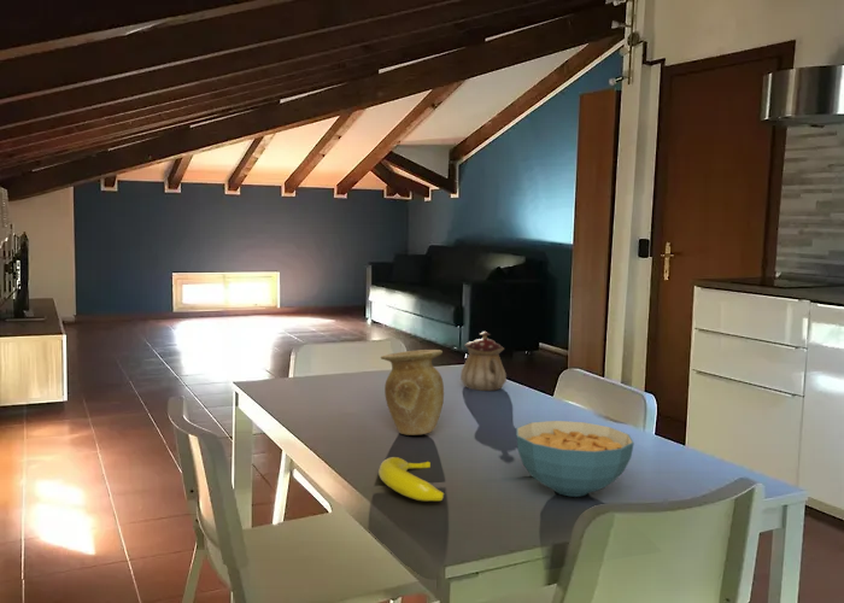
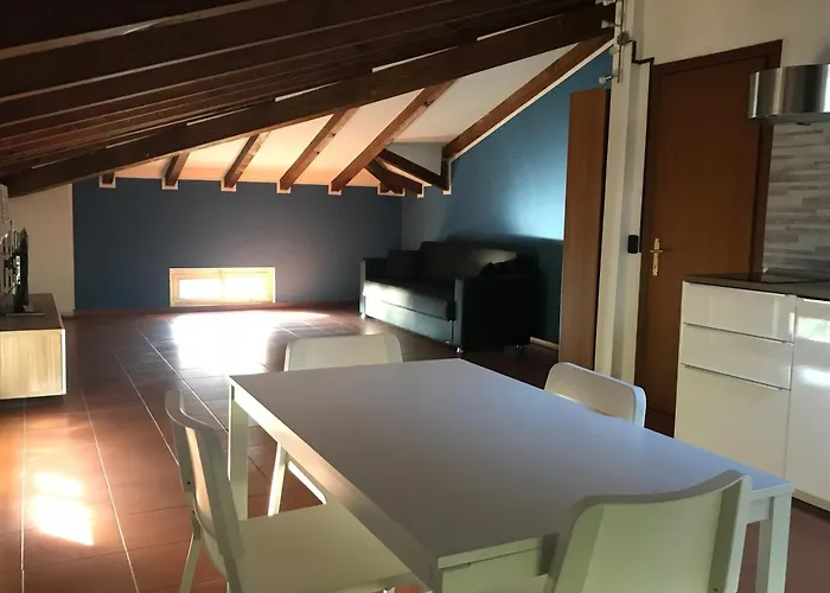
- teapot [459,330,508,392]
- banana [377,456,445,502]
- vase [380,349,445,437]
- cereal bowl [515,420,635,498]
